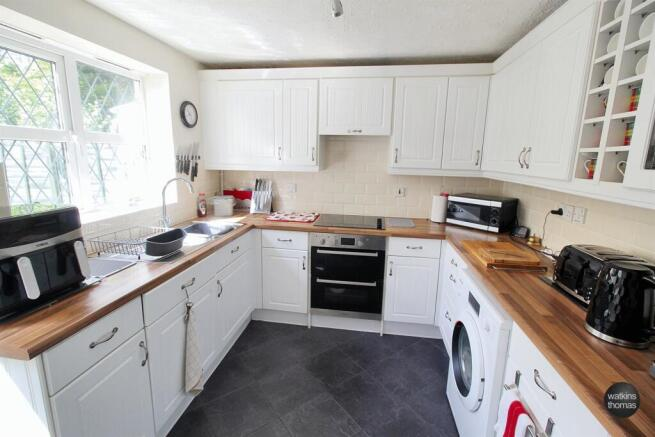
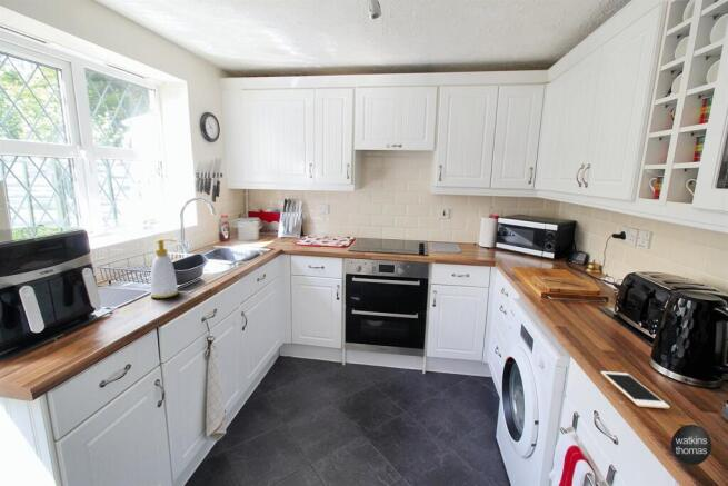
+ soap bottle [149,238,179,299]
+ cell phone [600,370,670,409]
